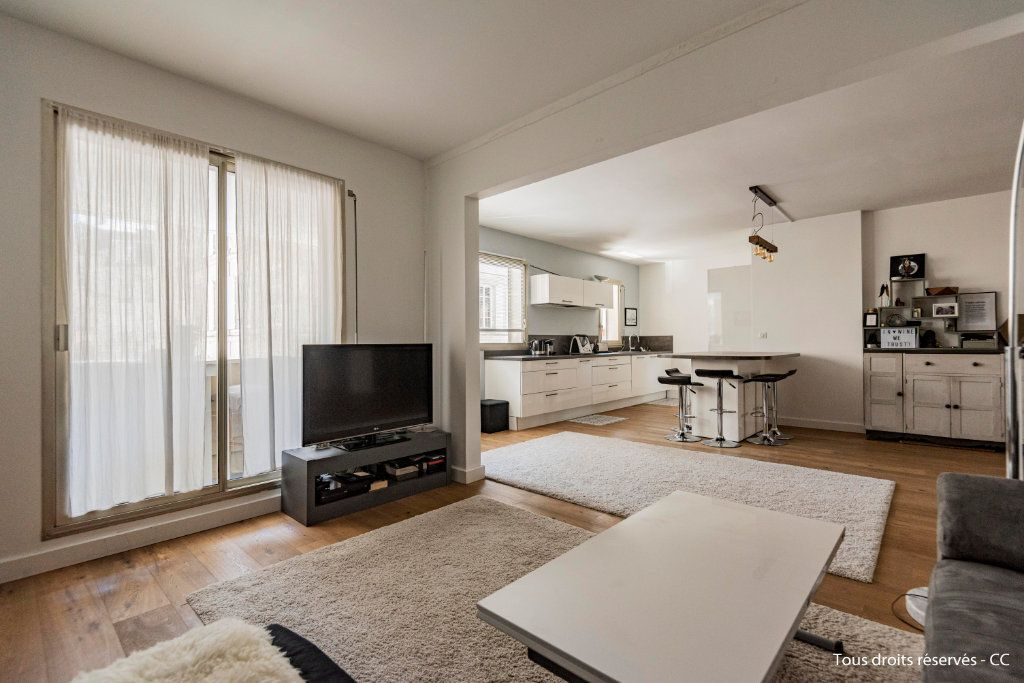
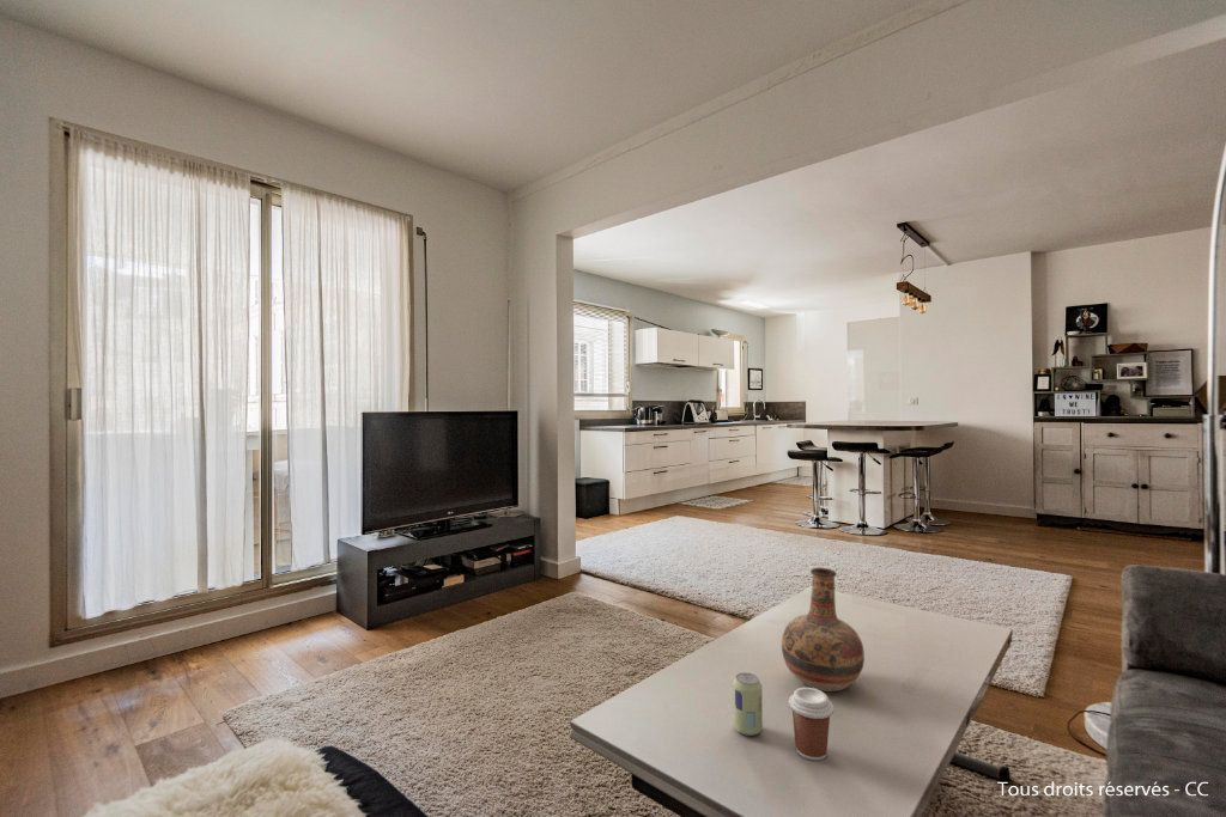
+ coffee cup [788,687,834,762]
+ beverage can [732,671,764,737]
+ vase [781,567,866,693]
